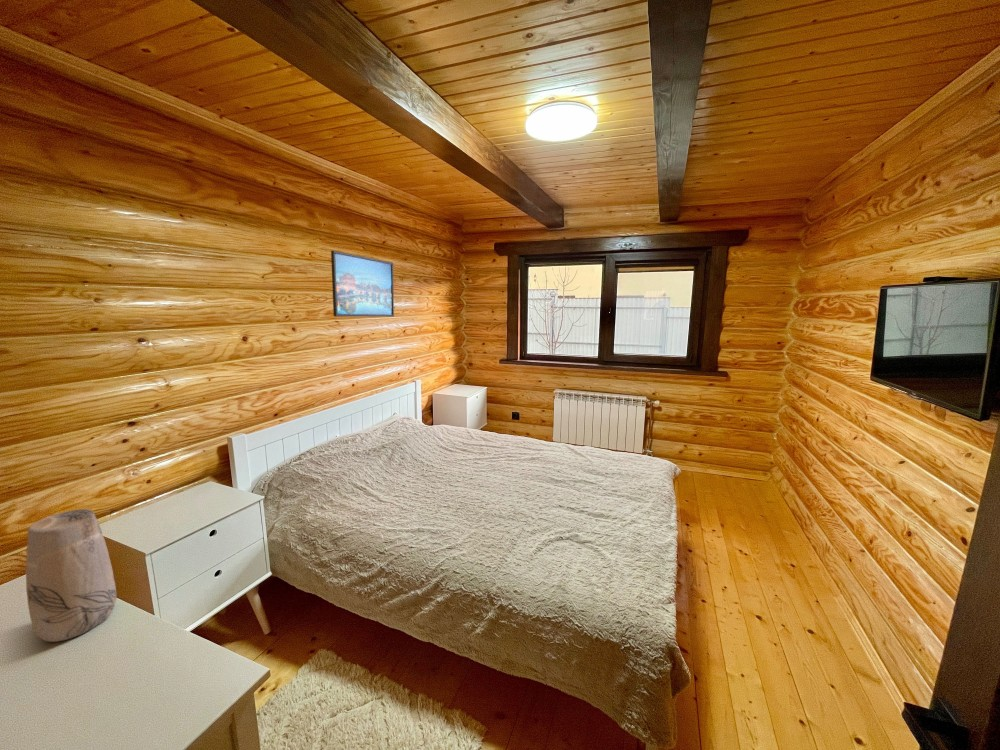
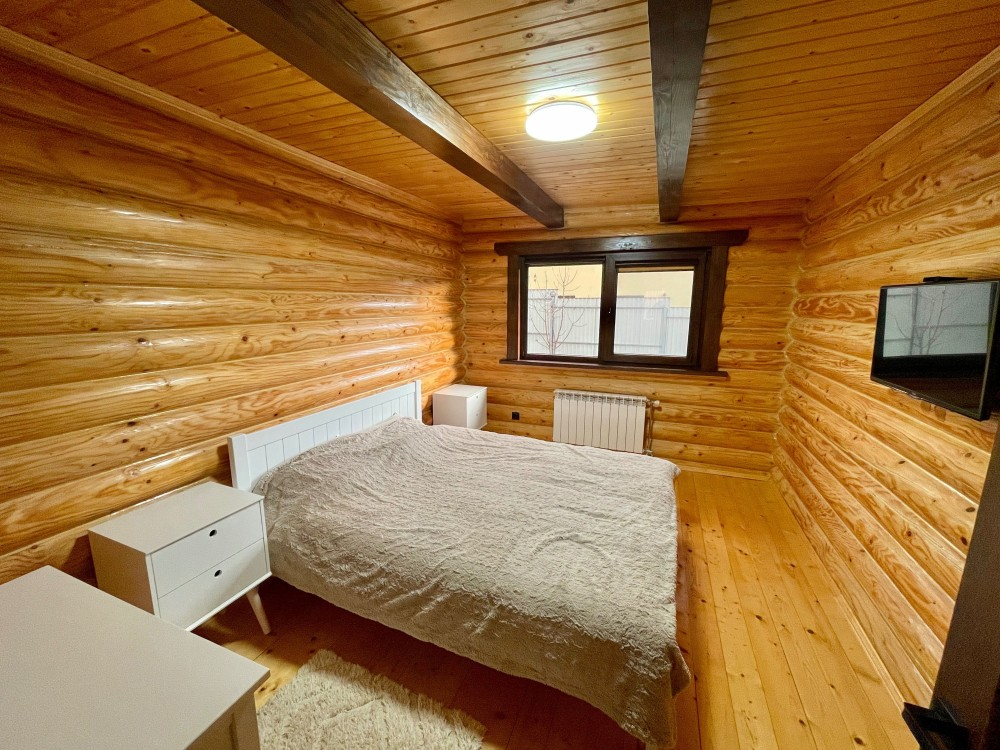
- vase [25,508,118,643]
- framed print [330,250,395,318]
